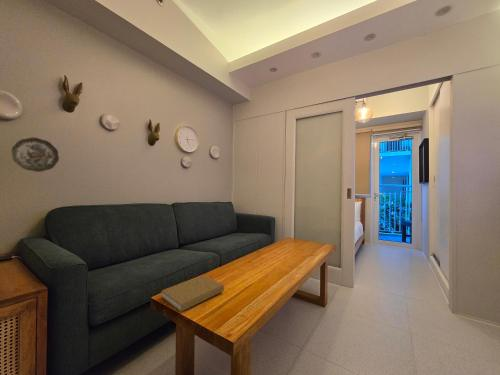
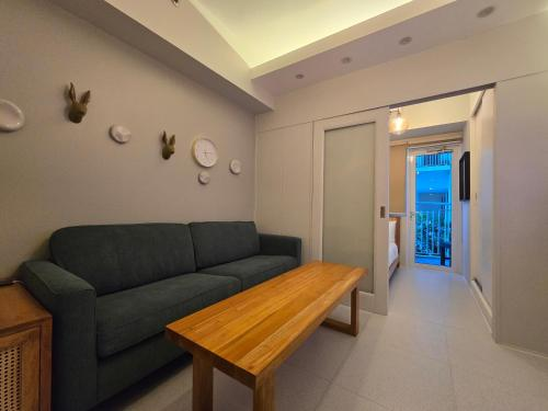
- decorative plate [11,137,60,173]
- book [161,274,225,313]
